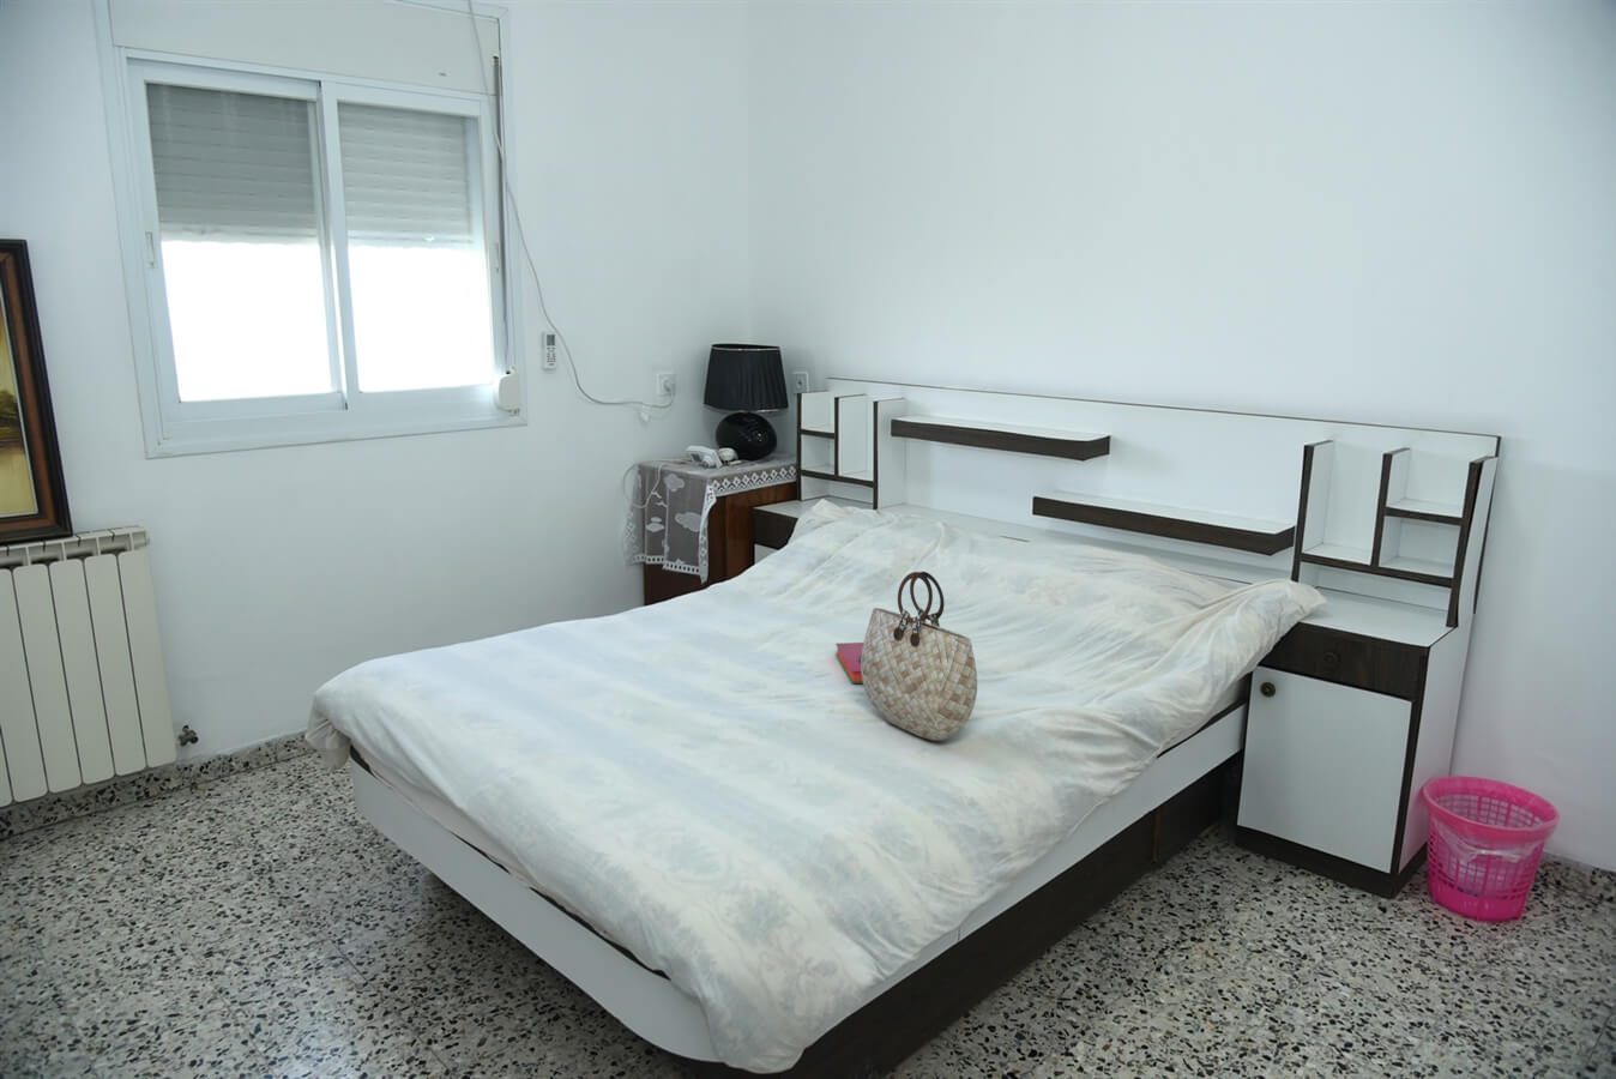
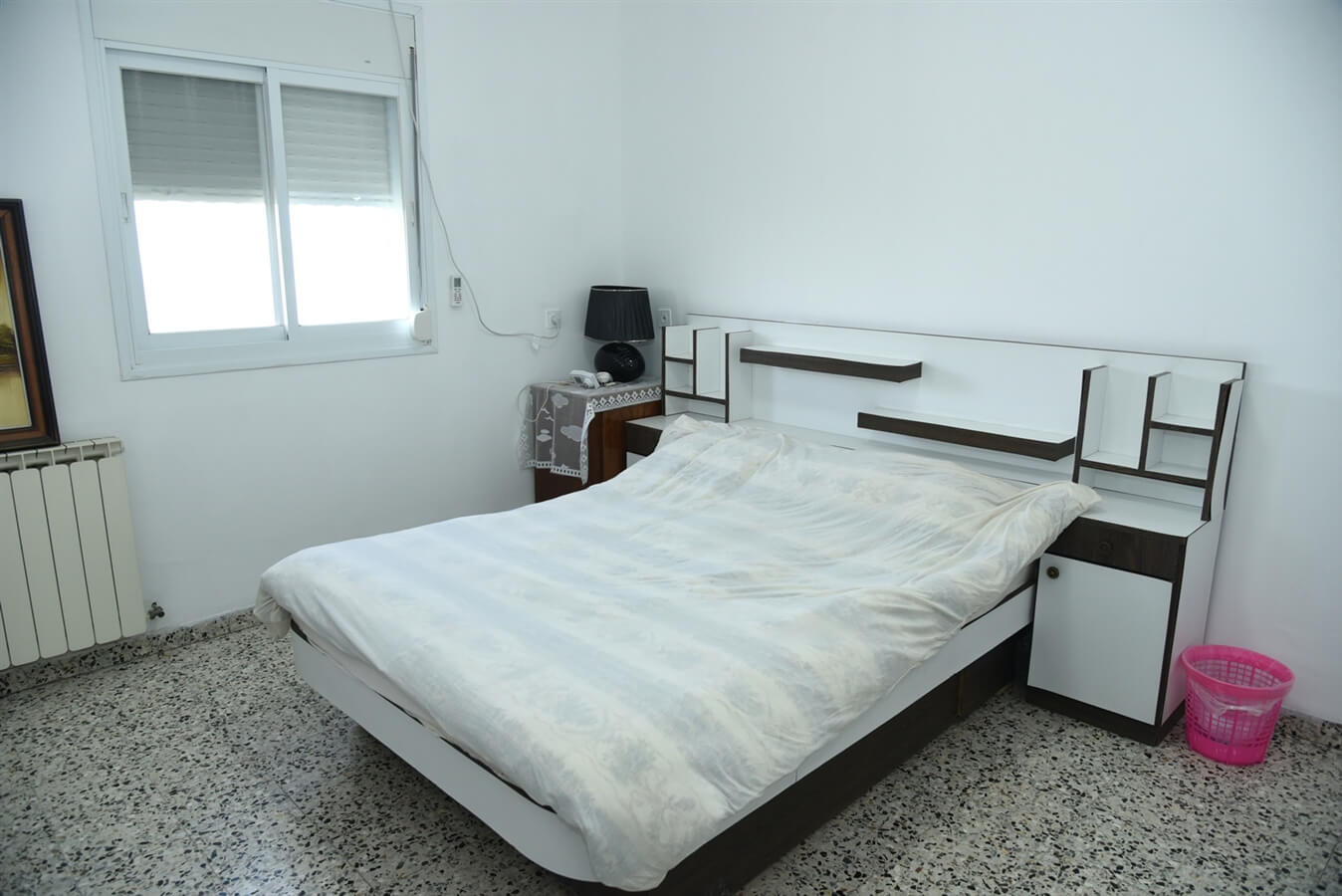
- handbag [861,570,978,741]
- hardback book [834,642,865,684]
